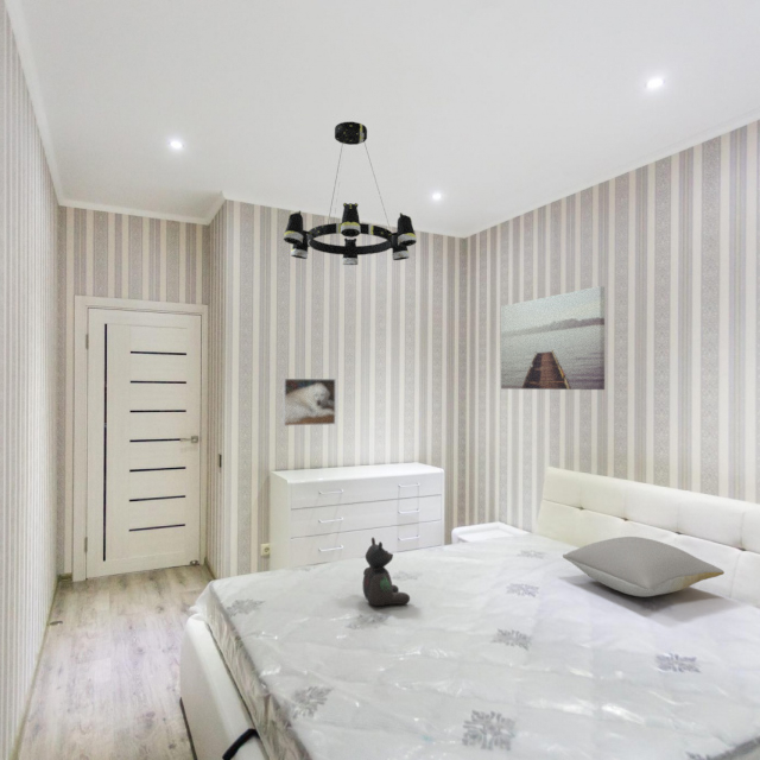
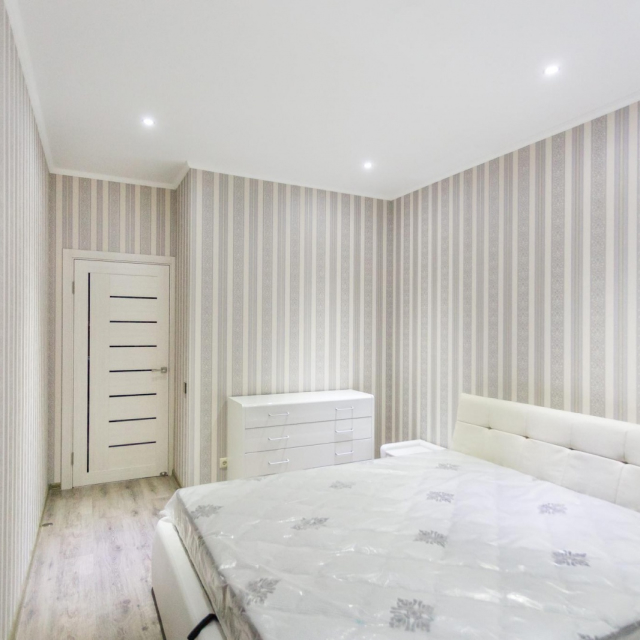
- chandelier [283,121,418,266]
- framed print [281,378,337,428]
- stuffed bear [362,537,411,607]
- wall art [500,285,606,391]
- pillow [562,536,726,597]
